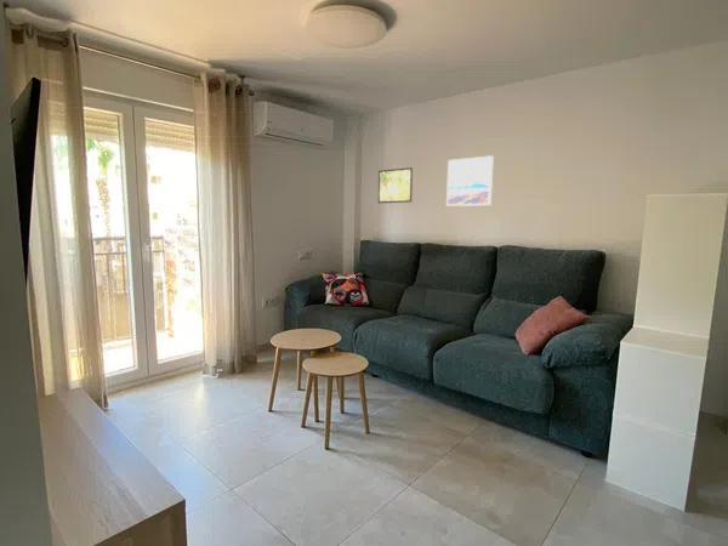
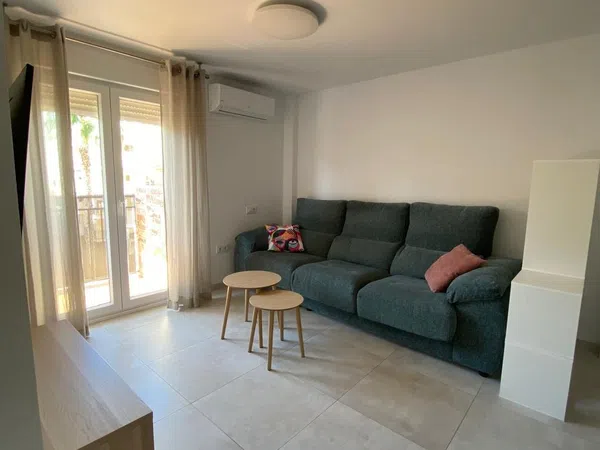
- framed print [445,154,495,207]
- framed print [377,166,414,204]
